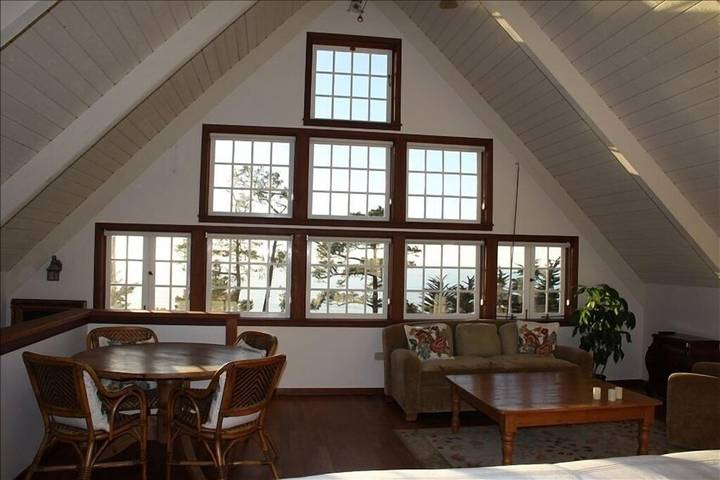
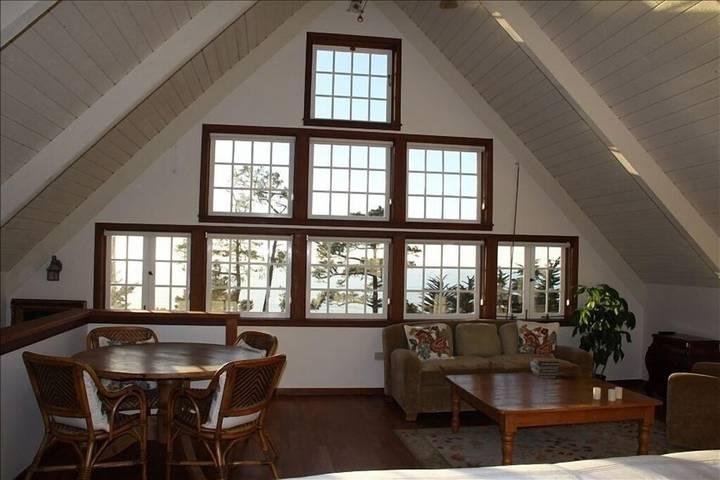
+ book stack [530,356,561,379]
